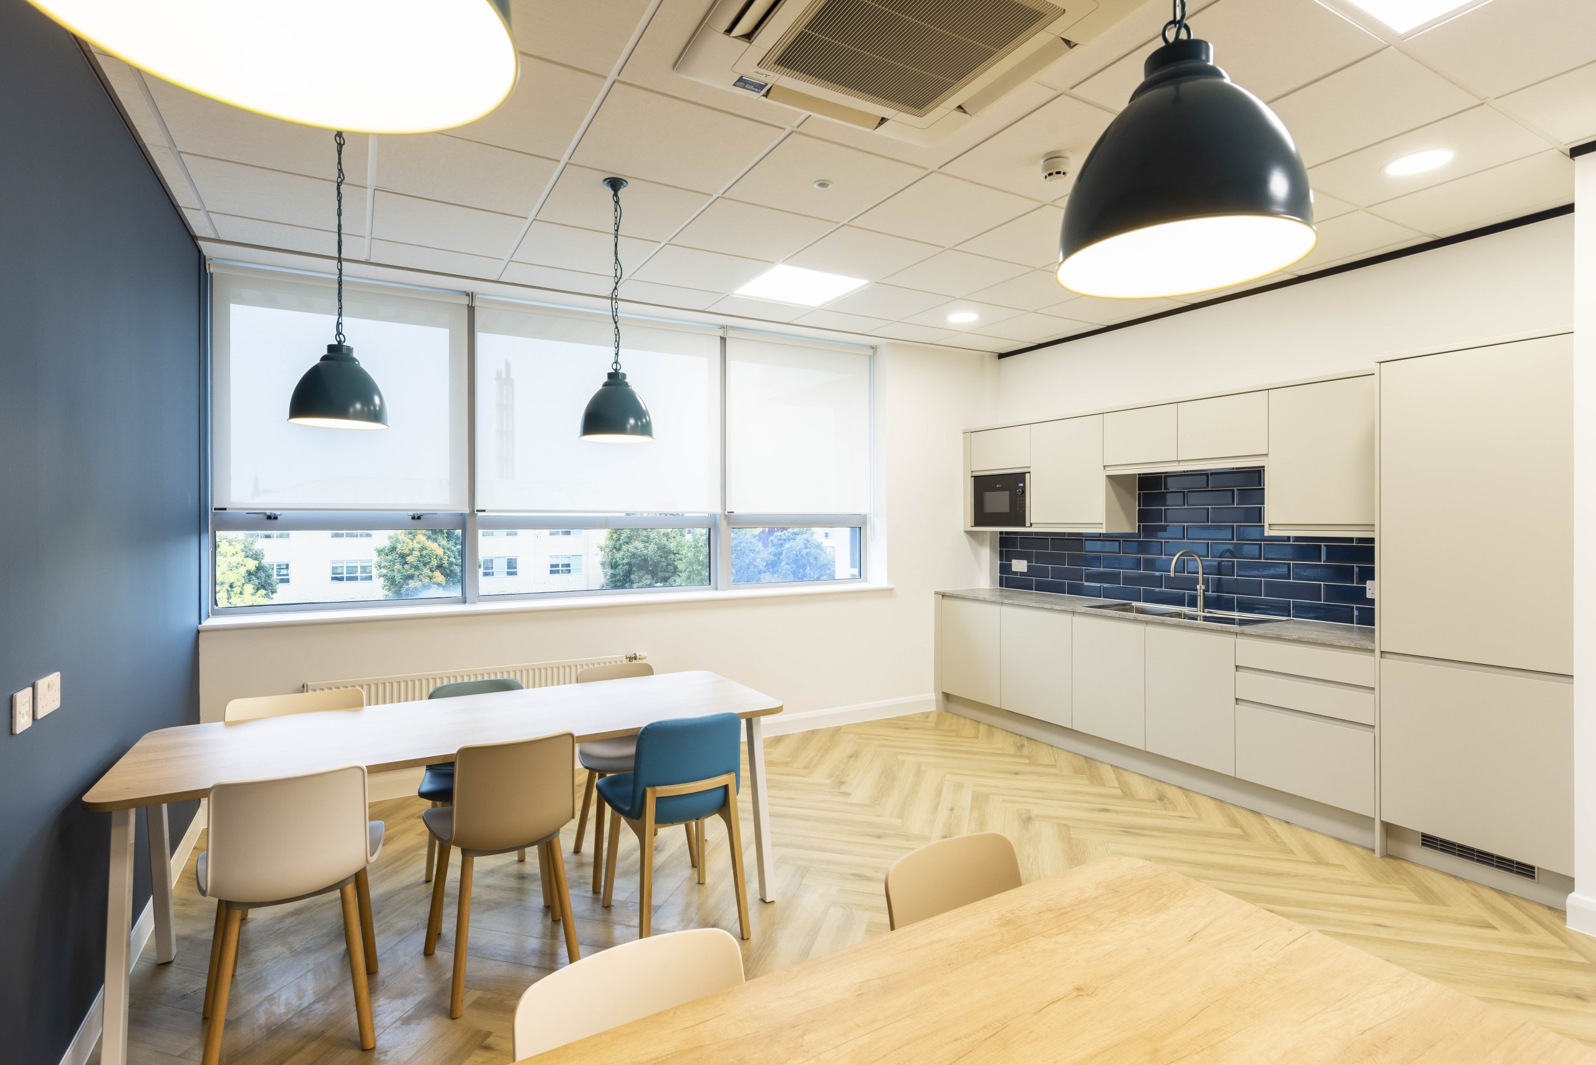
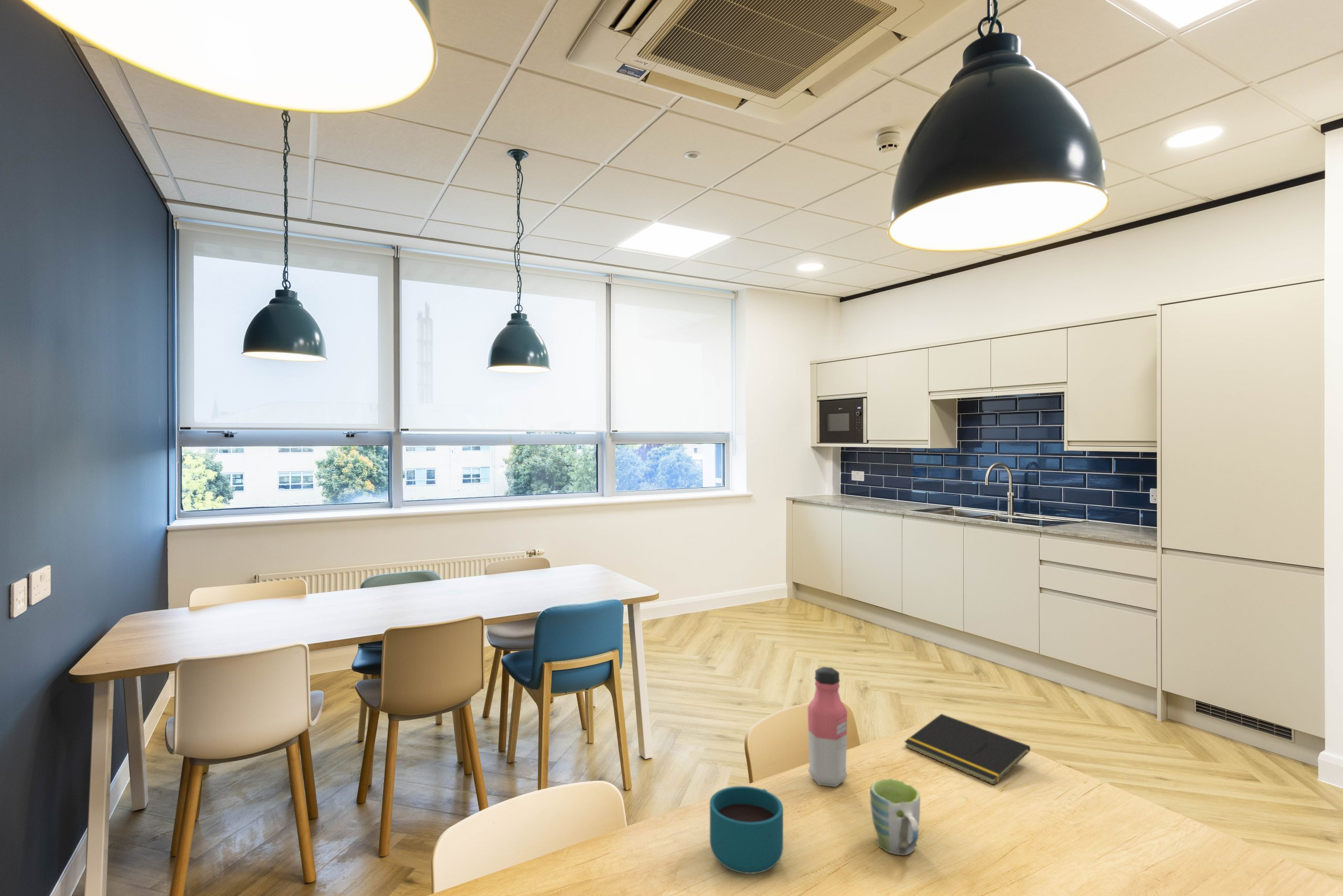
+ cup [709,785,784,874]
+ mug [869,778,921,856]
+ water bottle [807,666,848,787]
+ notepad [904,713,1031,785]
